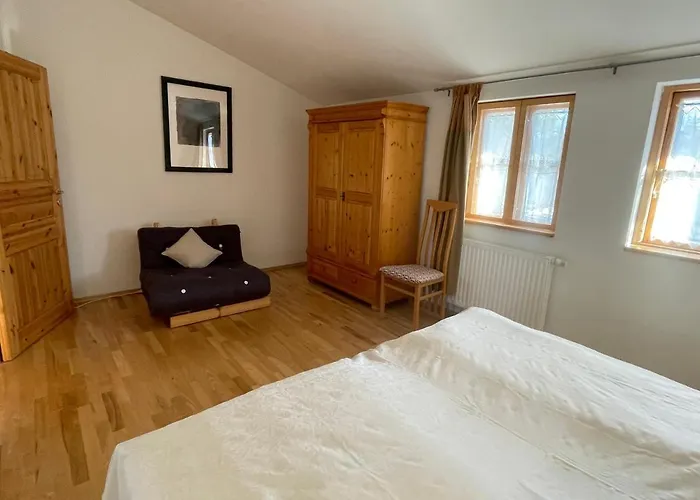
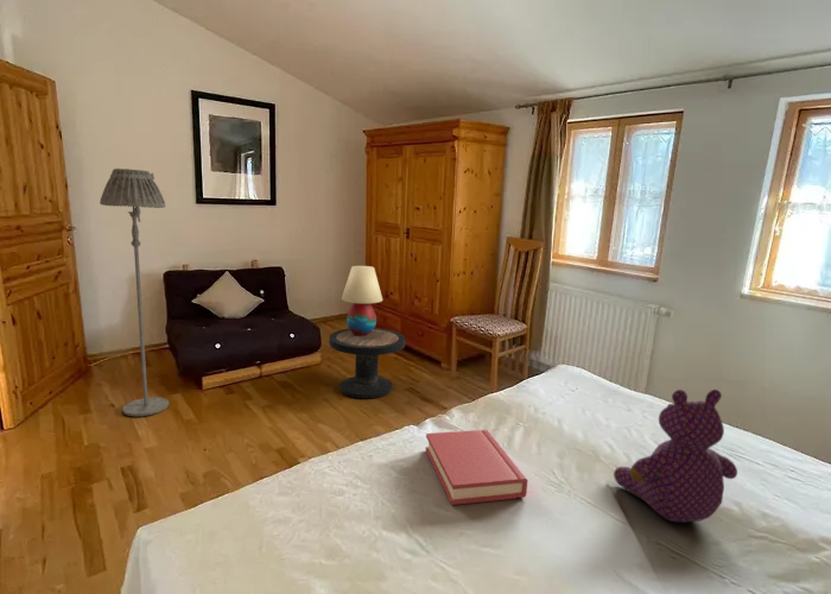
+ side table [328,327,406,399]
+ floor lamp [99,168,170,417]
+ hardback book [424,429,529,506]
+ table lamp [341,265,383,335]
+ teddy bear [613,388,738,523]
